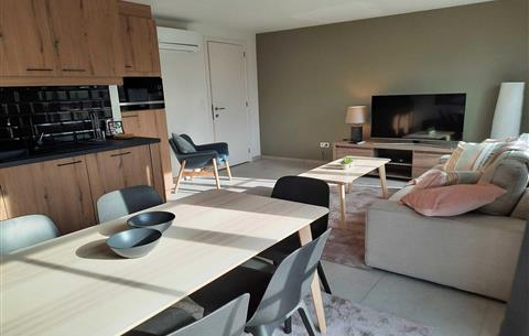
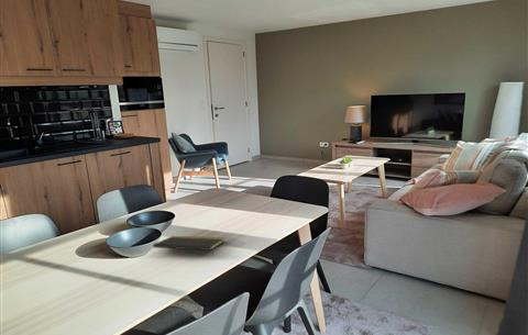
+ notepad [152,235,226,258]
